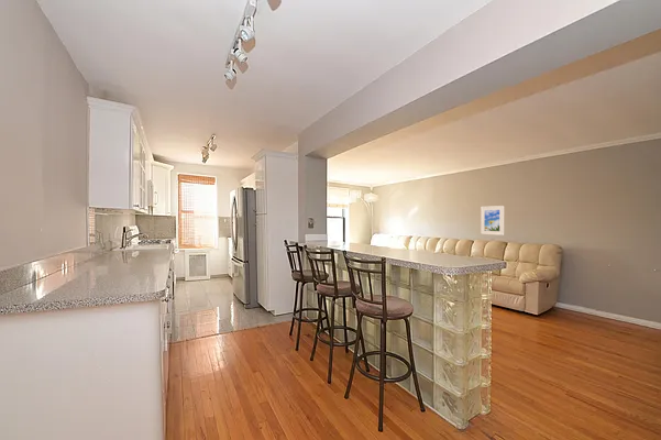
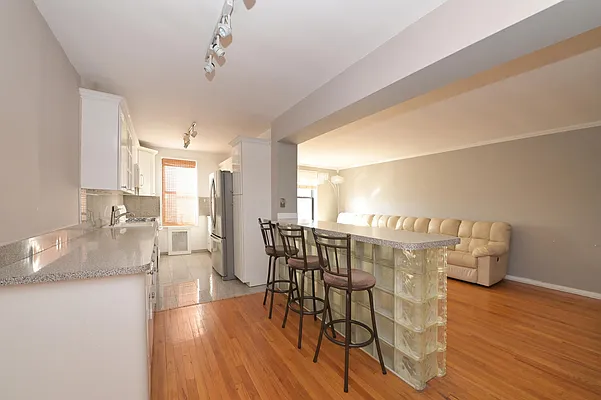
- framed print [480,205,505,237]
